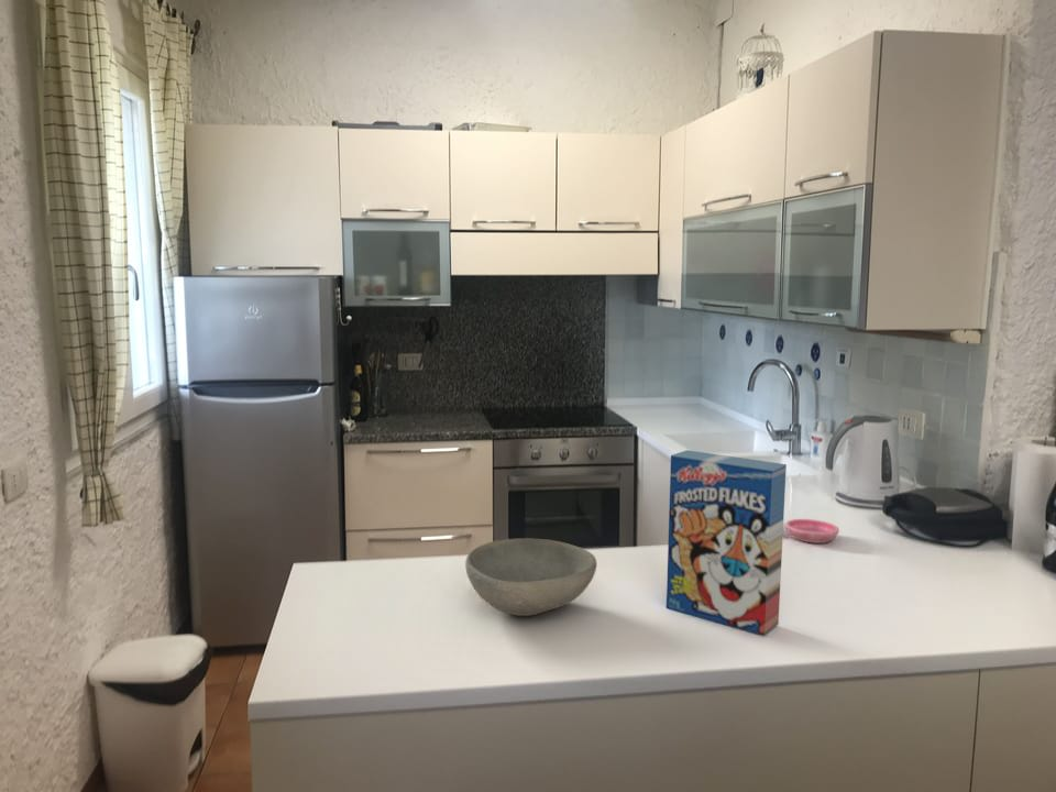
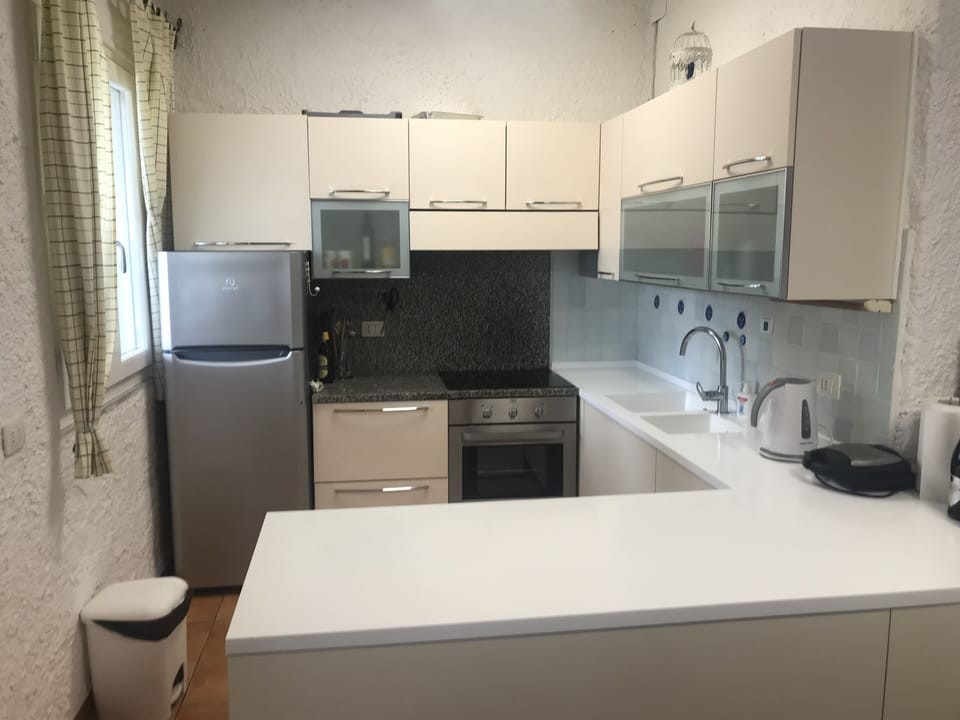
- cereal box [666,449,788,636]
- saucer [784,518,840,544]
- bowl [464,537,597,617]
